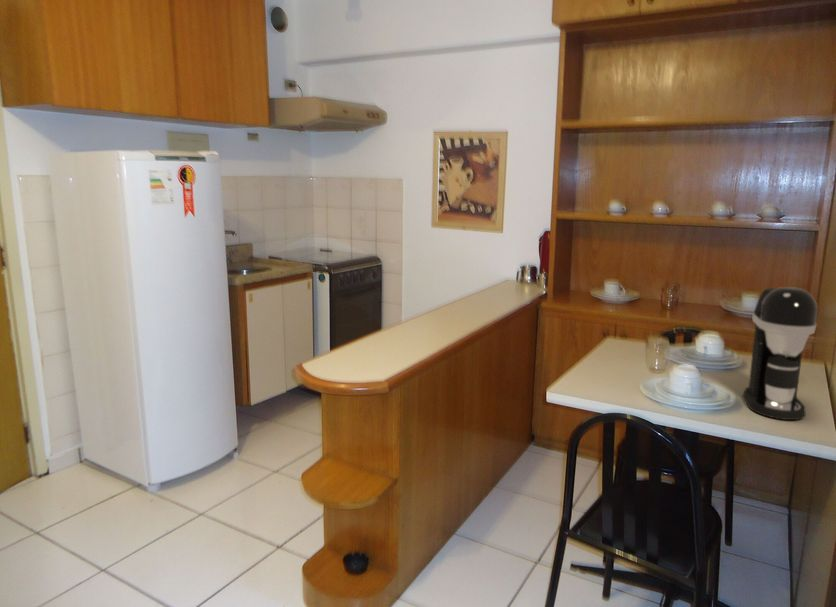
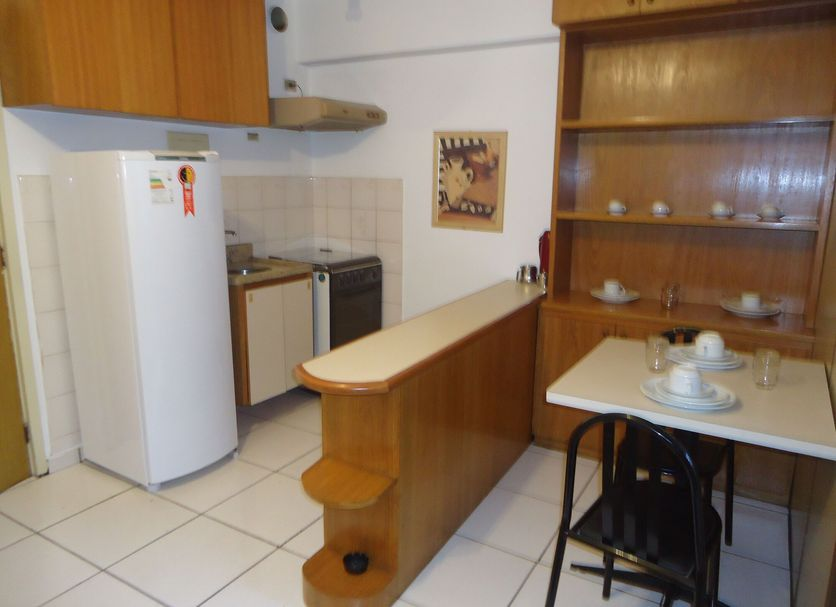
- coffee maker [742,286,819,421]
